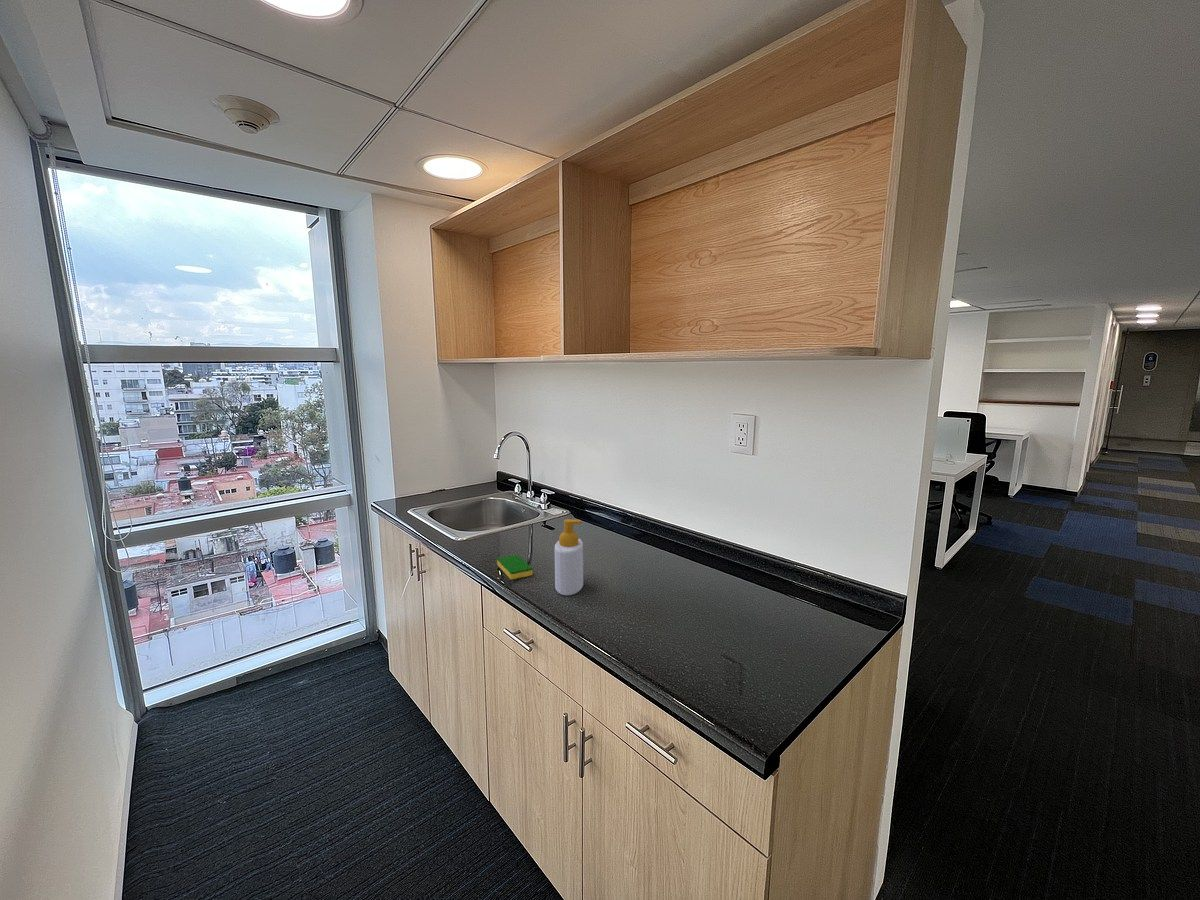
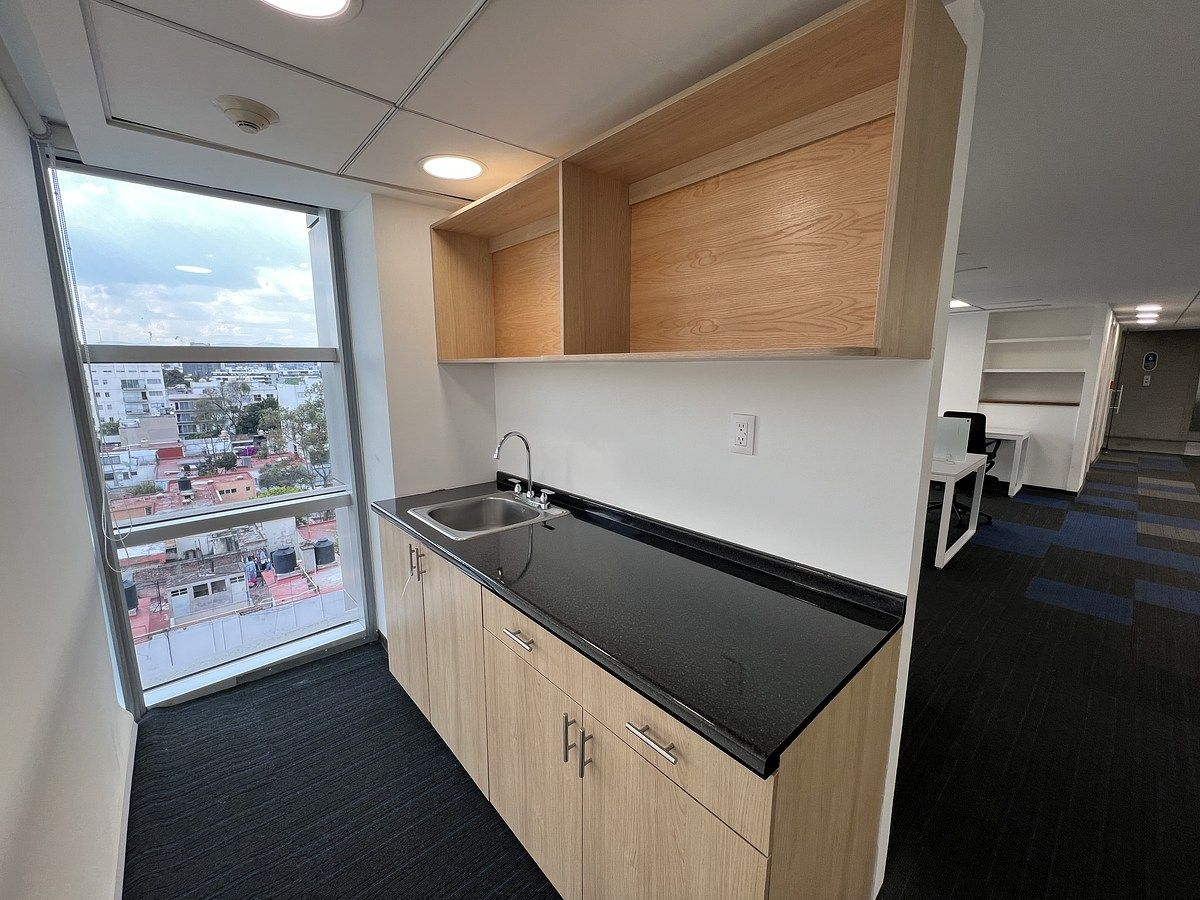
- soap bottle [554,518,584,596]
- dish sponge [496,554,533,580]
